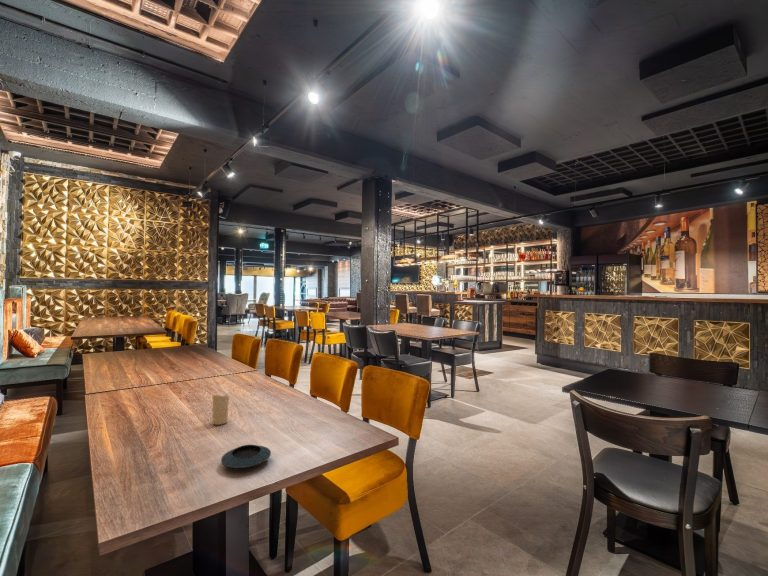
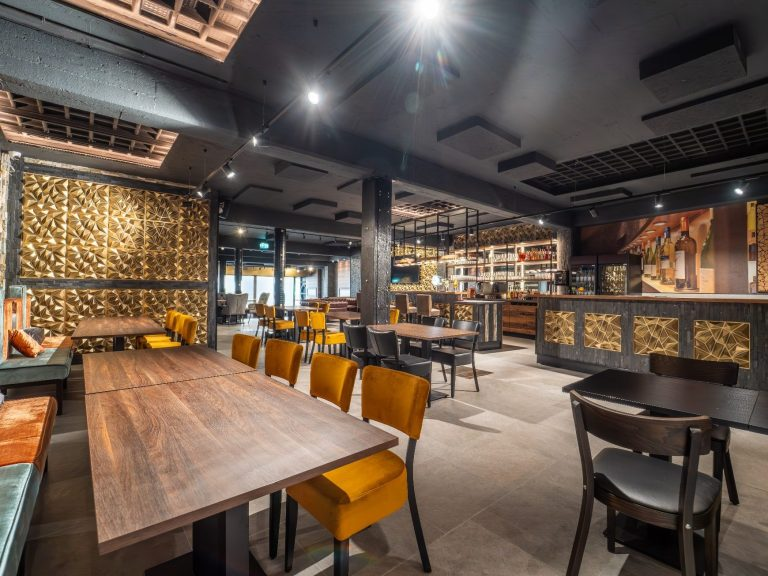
- saucer [220,444,272,469]
- candle [211,393,230,426]
